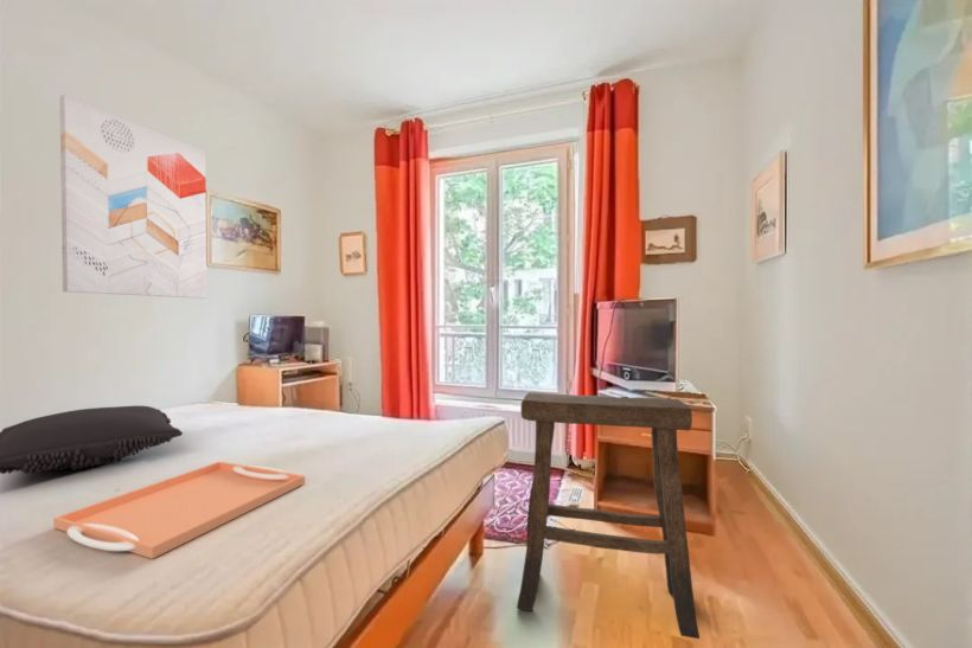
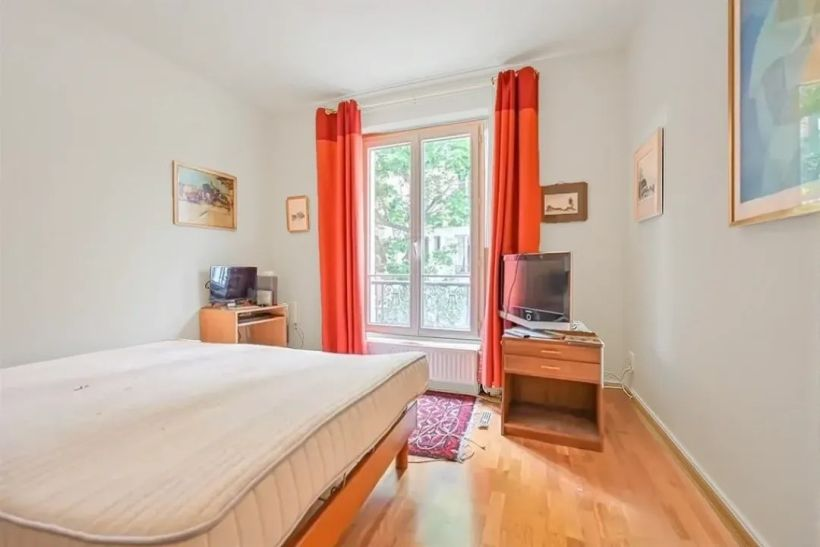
- pillow [0,405,184,475]
- stool [516,391,701,640]
- serving tray [52,460,306,560]
- wall art [58,94,209,300]
